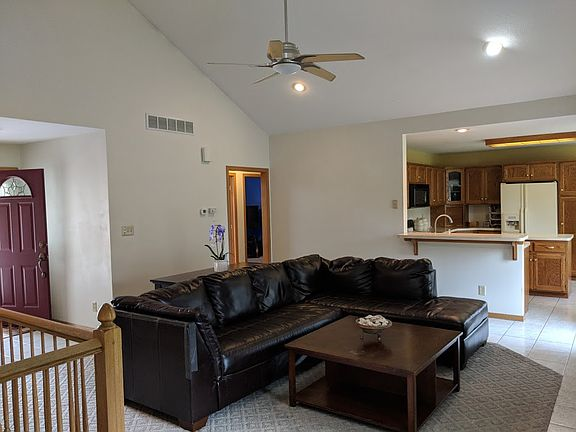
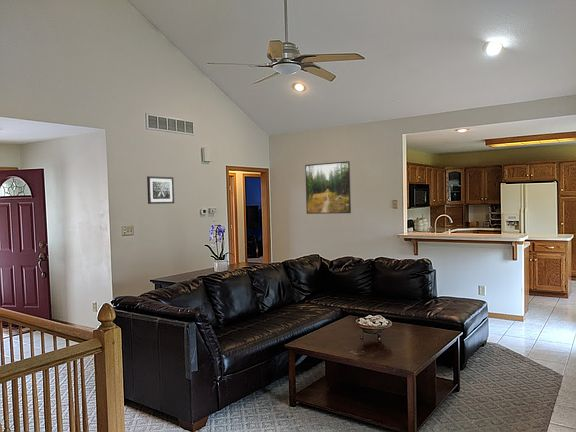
+ wall art [146,175,175,205]
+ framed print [304,160,352,215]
